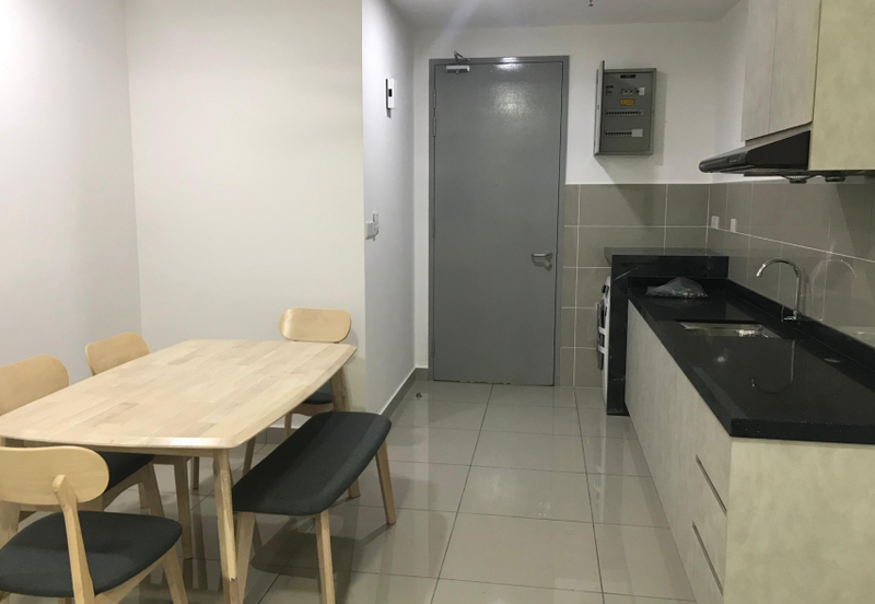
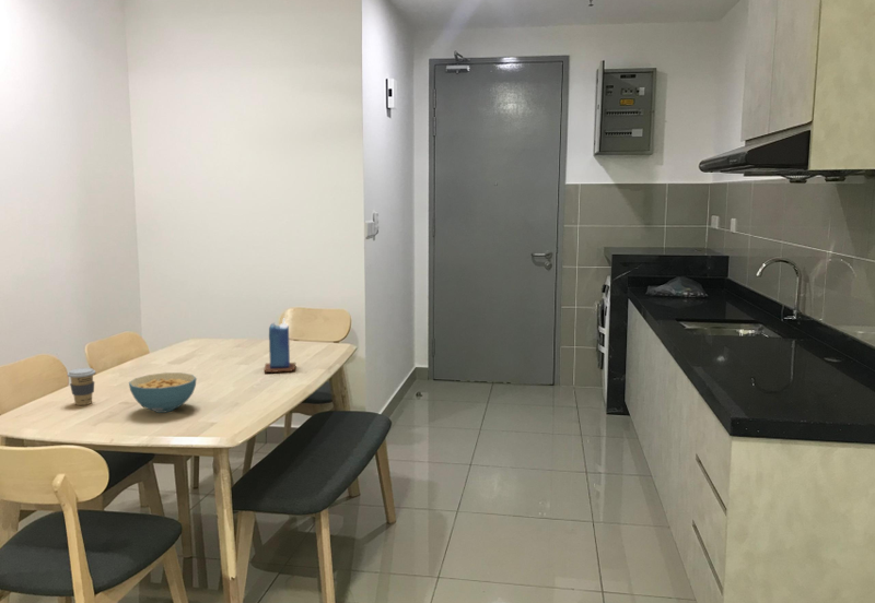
+ coffee cup [67,367,96,406]
+ candle [264,318,296,374]
+ cereal bowl [128,371,198,414]
